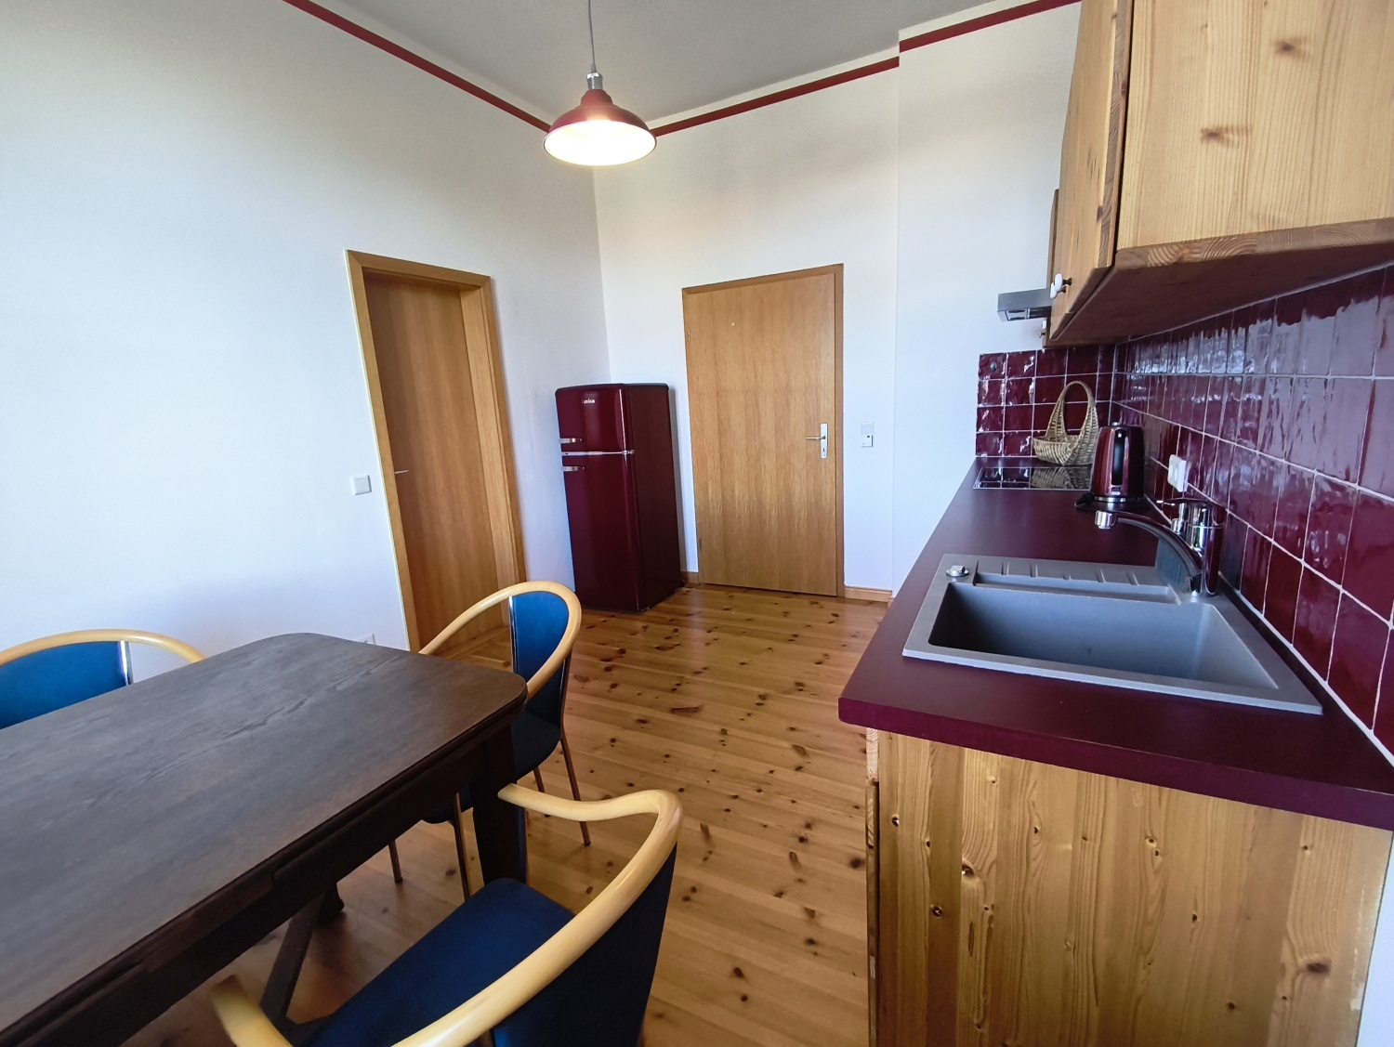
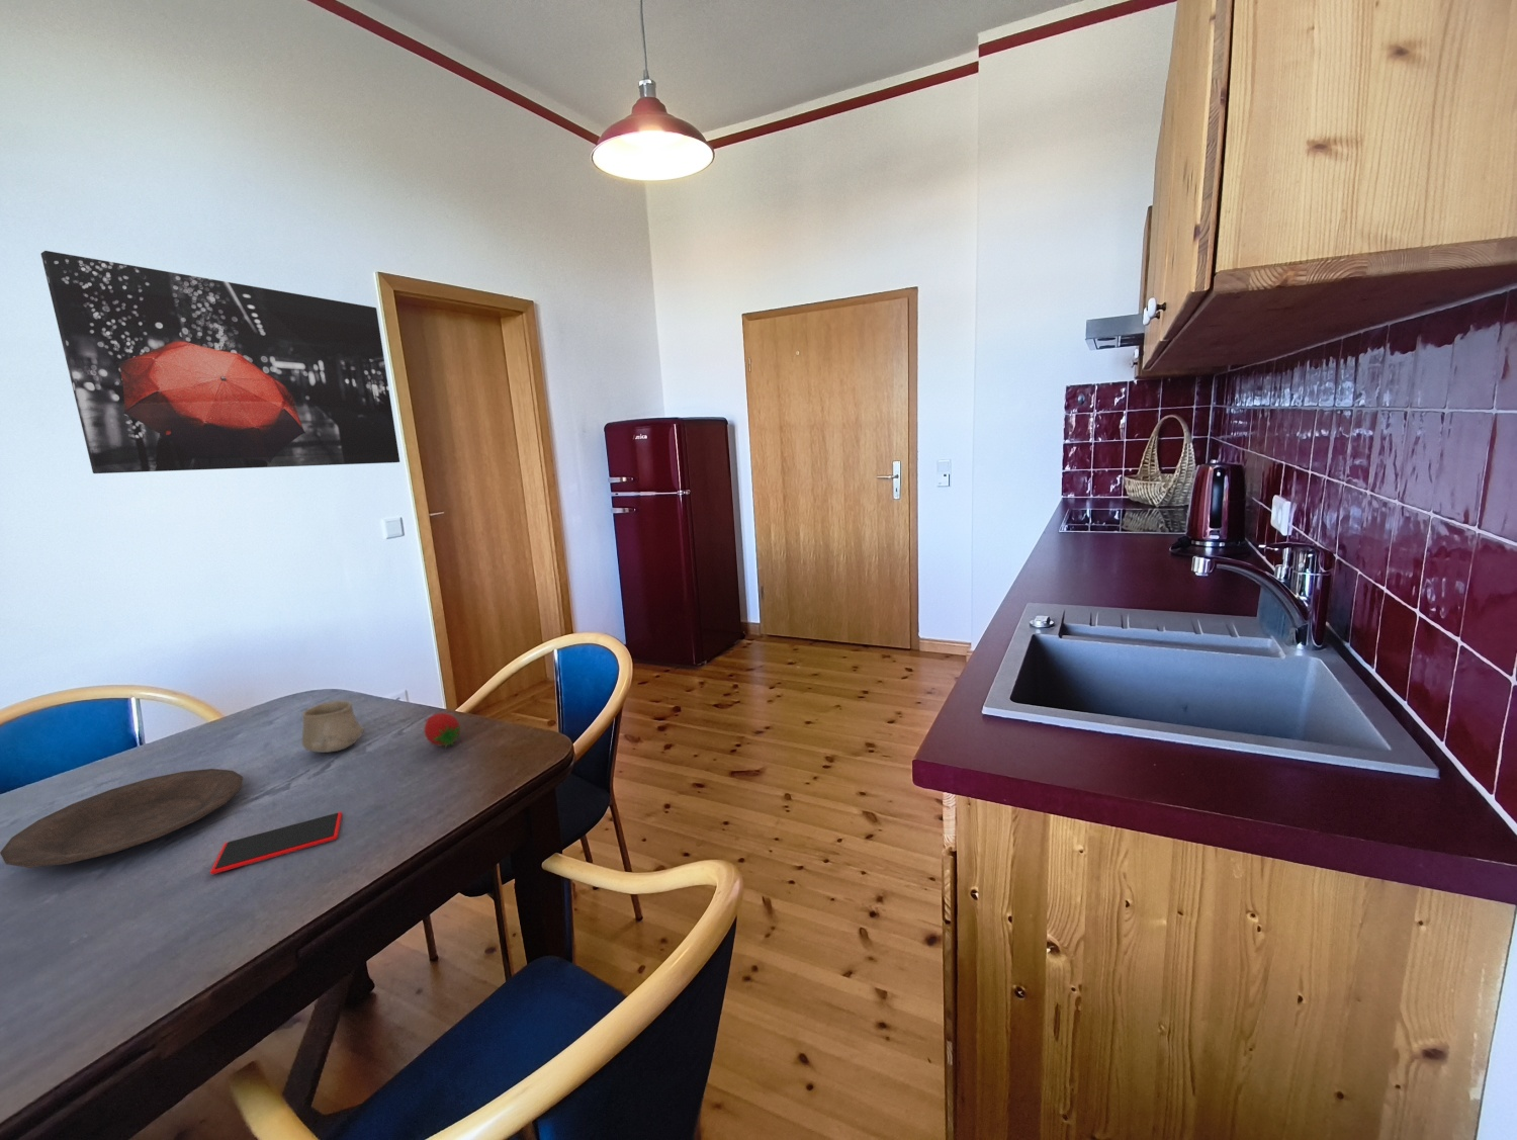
+ plate [0,768,244,869]
+ fruit [424,712,461,750]
+ smartphone [210,811,342,875]
+ cup [302,701,365,753]
+ wall art [41,250,400,474]
